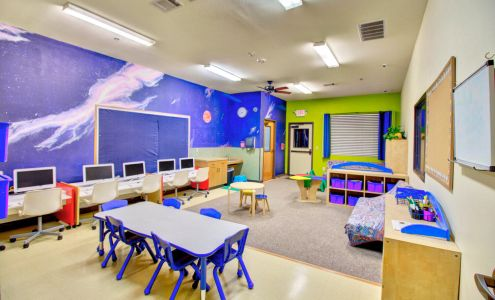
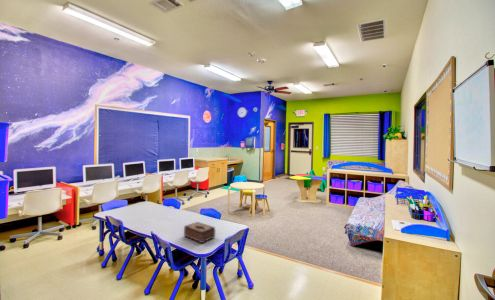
+ tissue box [183,221,216,244]
